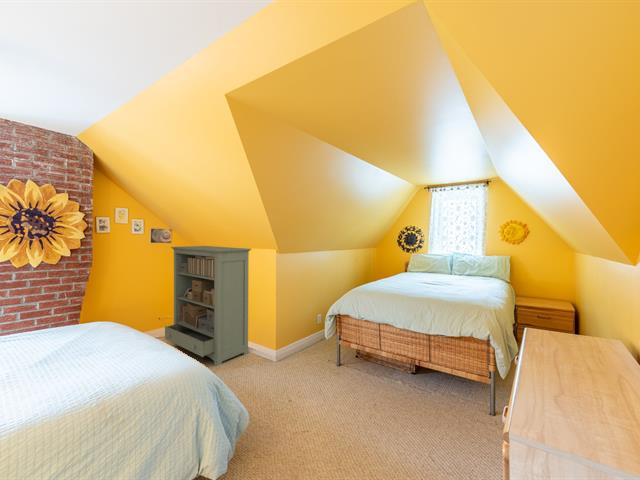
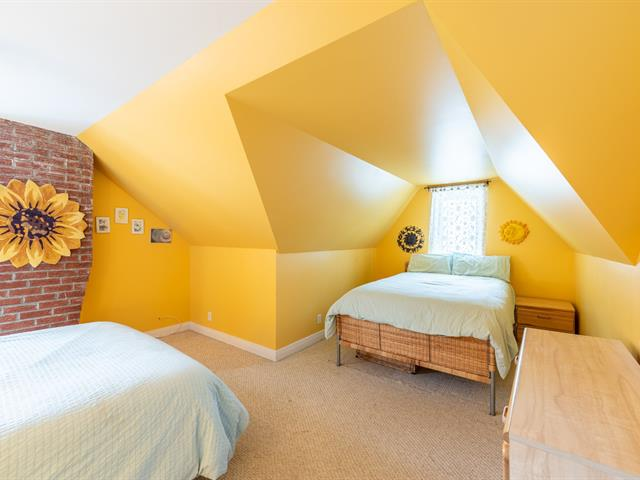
- bookshelf [164,245,252,367]
